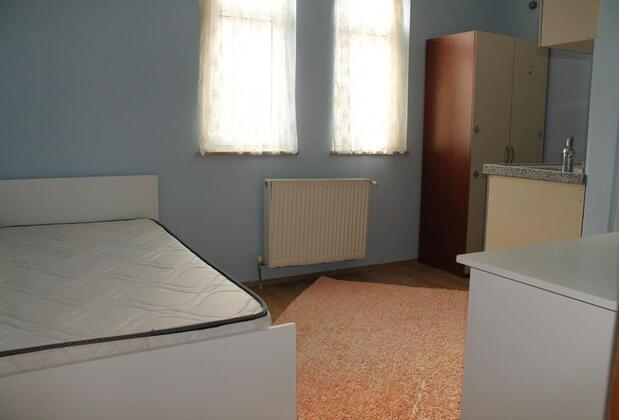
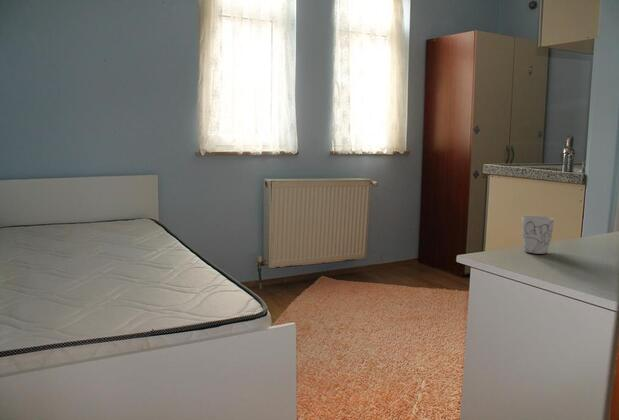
+ mug [521,215,555,255]
